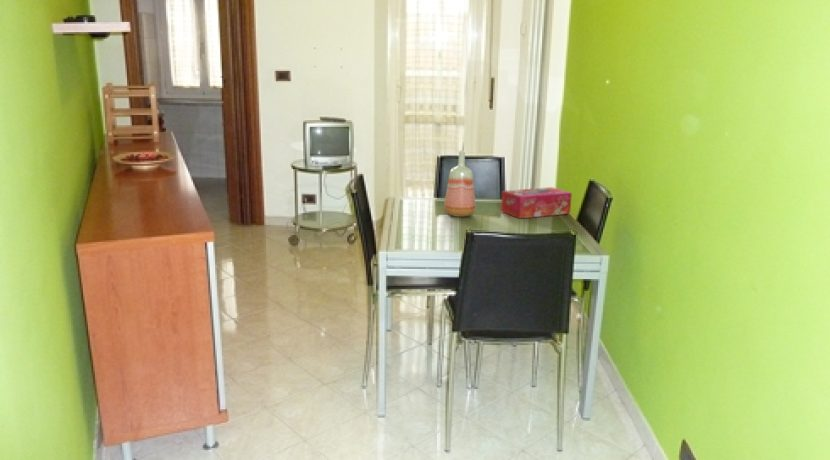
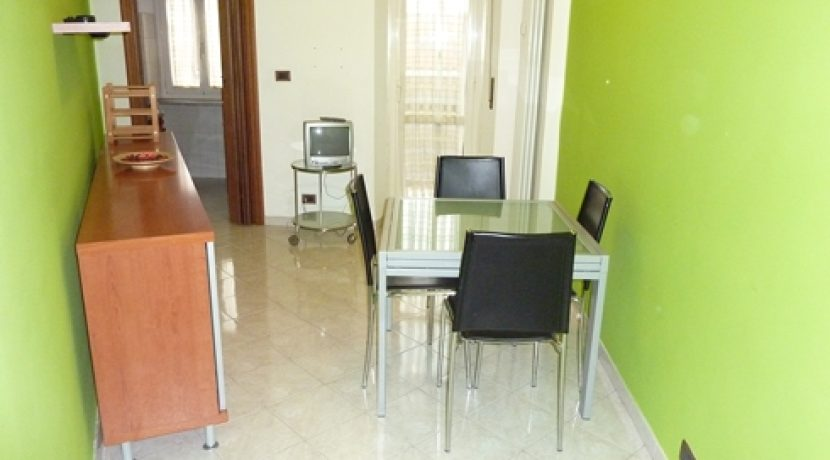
- tissue box [500,186,573,219]
- vase [443,149,477,218]
